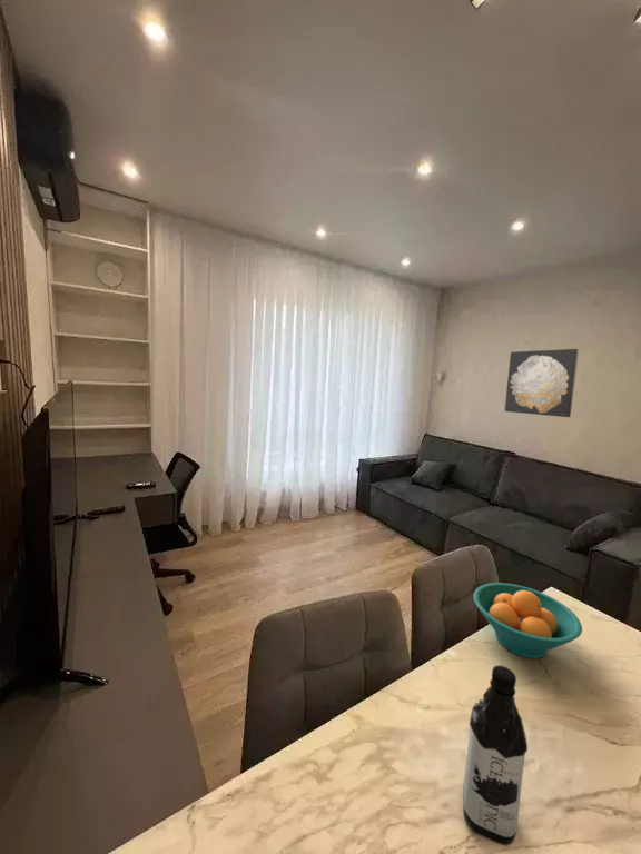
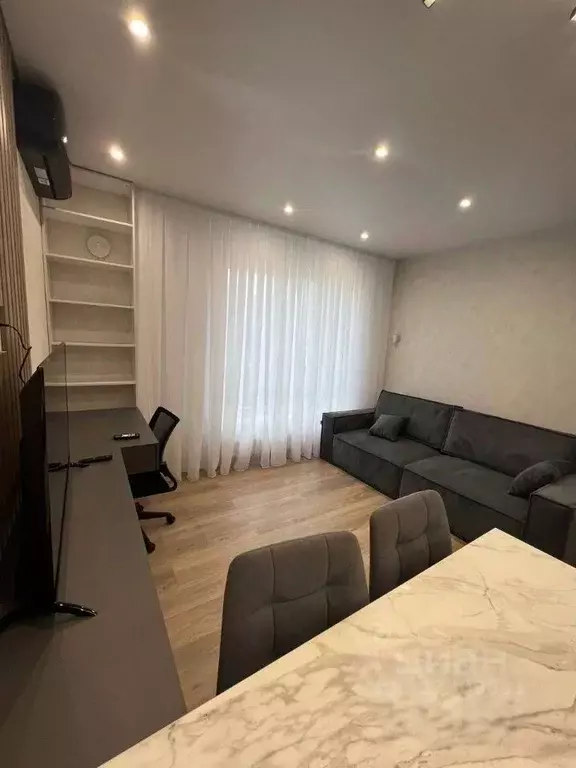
- fruit bowl [472,582,583,659]
- wall art [504,348,580,418]
- water bottle [462,664,529,847]
